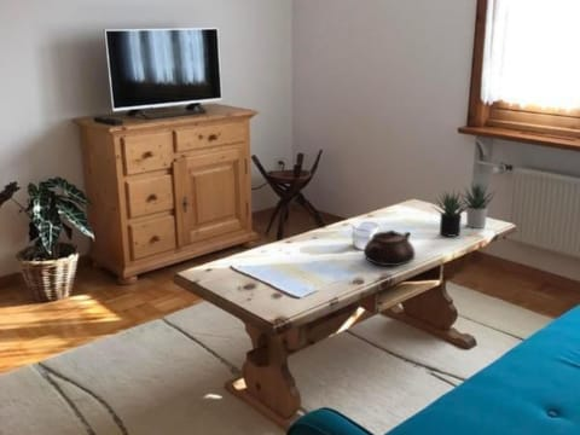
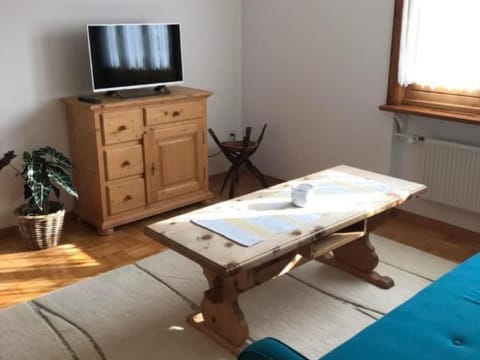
- succulent plant [431,180,497,238]
- teapot [362,230,417,267]
